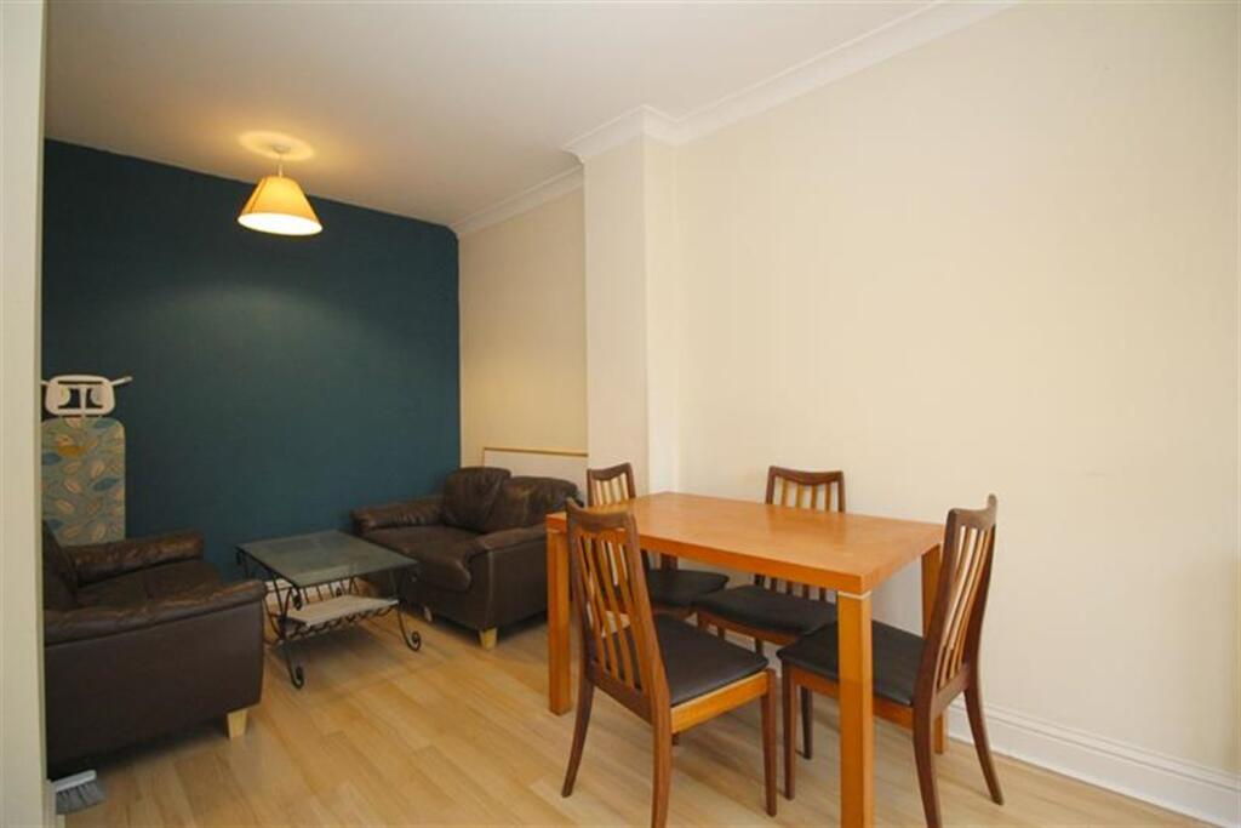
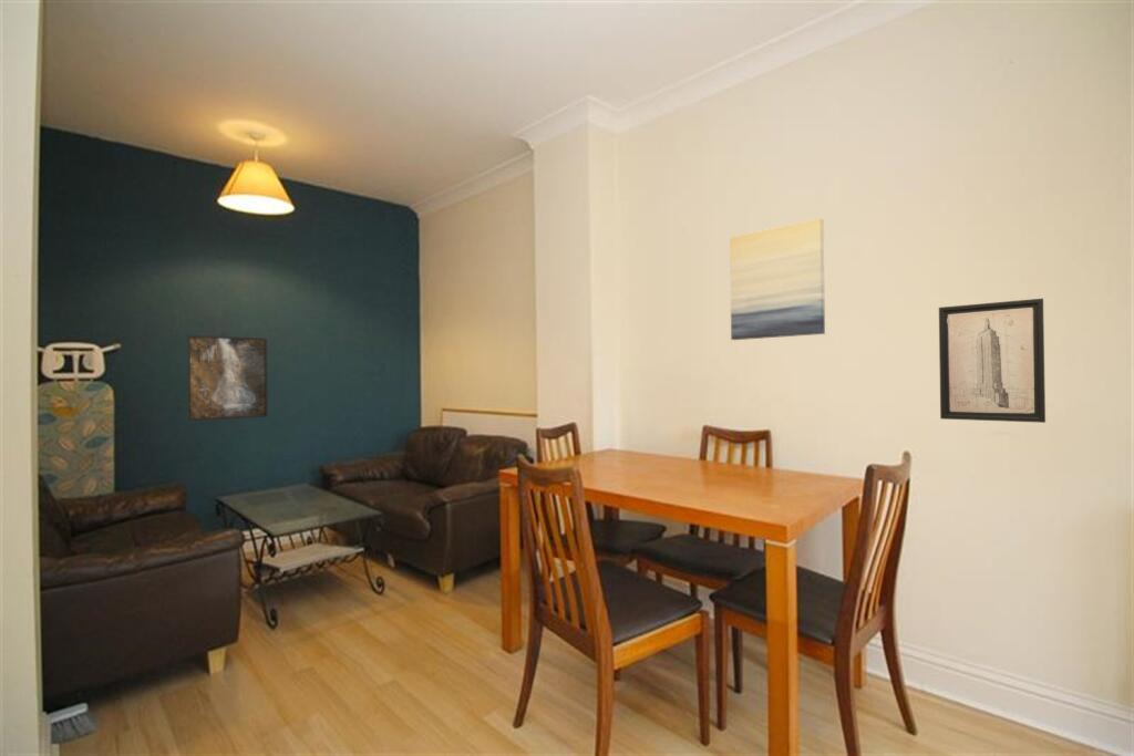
+ wall art [729,217,826,341]
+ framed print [186,334,269,422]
+ wall art [938,298,1047,424]
